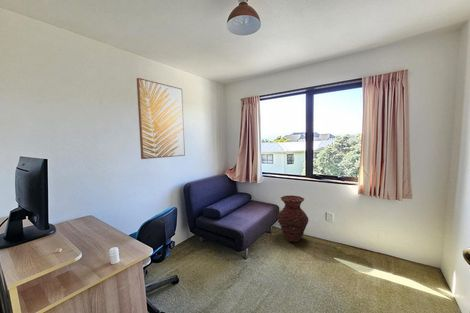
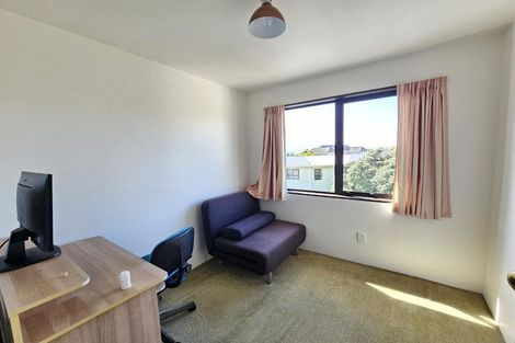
- wall art [136,77,186,160]
- vase [276,194,310,243]
